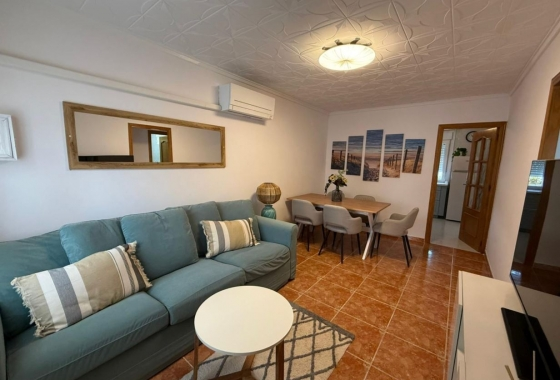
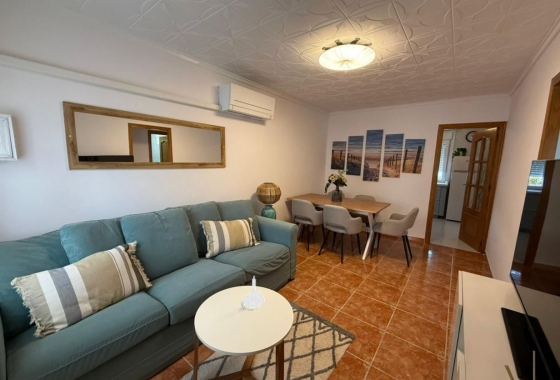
+ candle holder [242,276,265,309]
